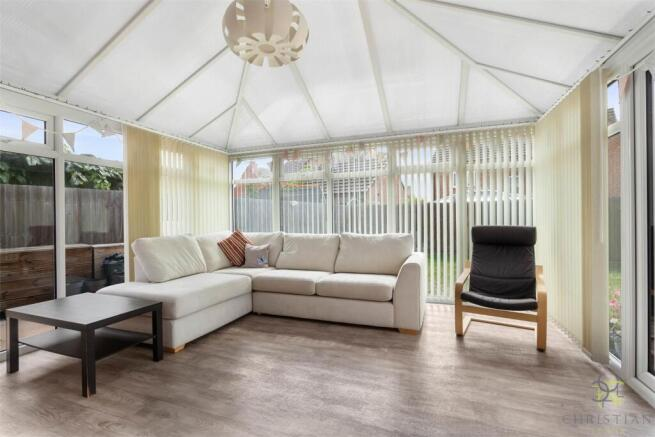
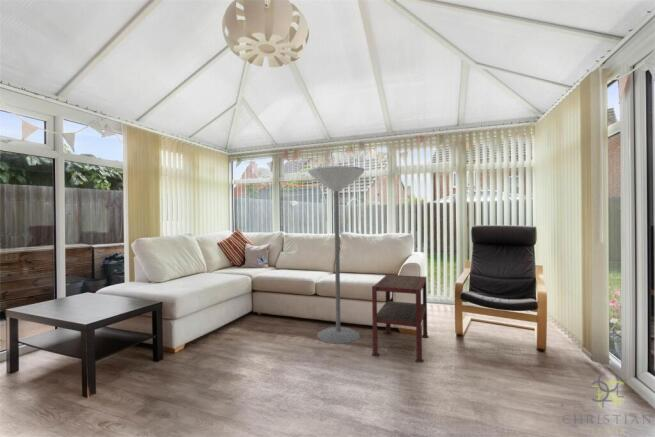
+ side table [371,274,429,364]
+ floor lamp [307,165,366,345]
